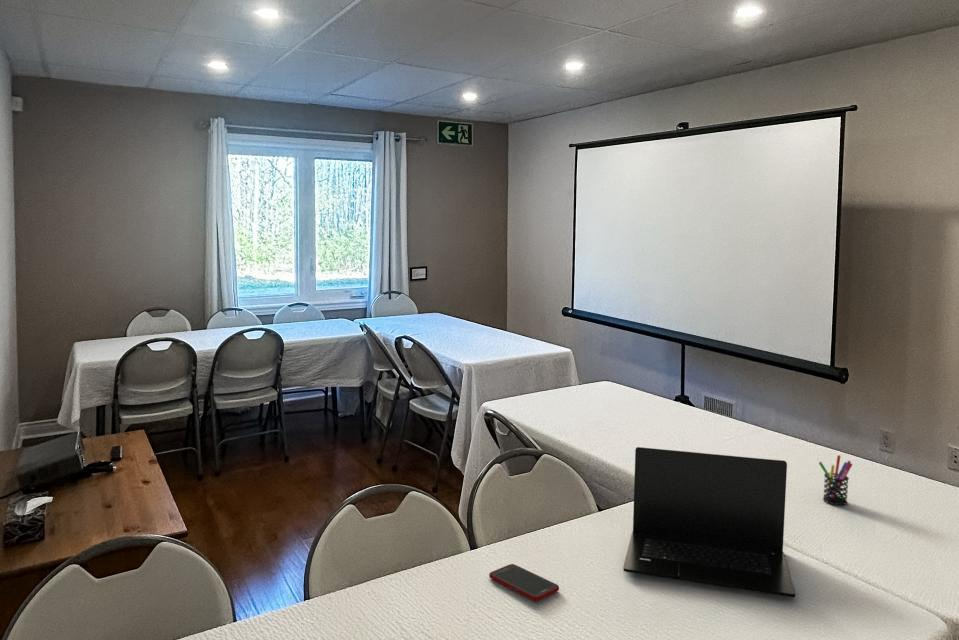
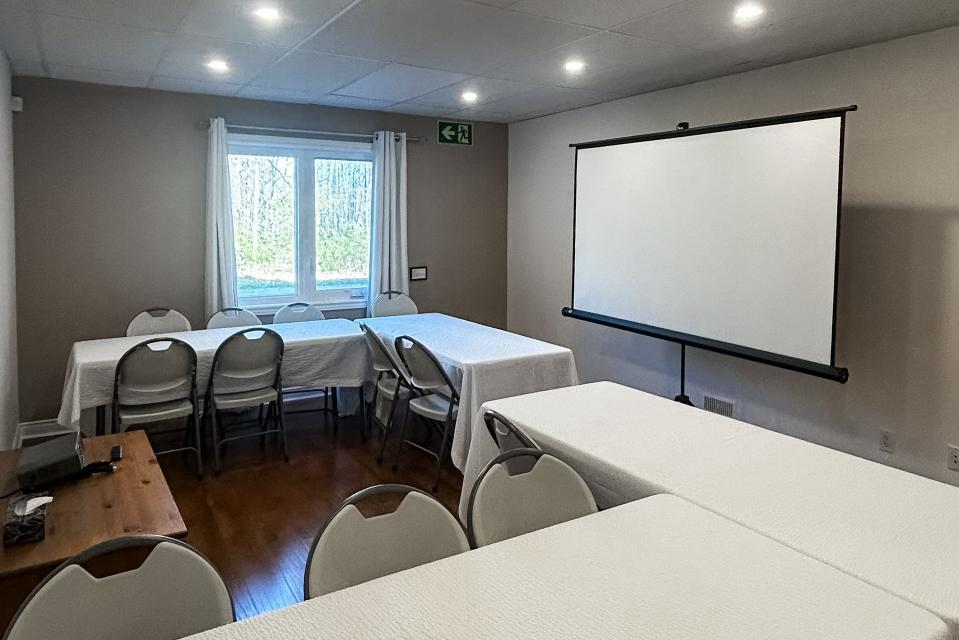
- cell phone [488,563,560,602]
- laptop [622,446,797,598]
- pen holder [818,454,854,506]
